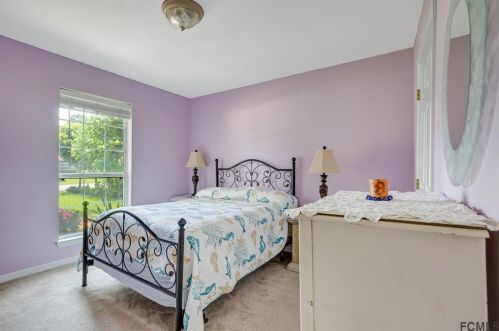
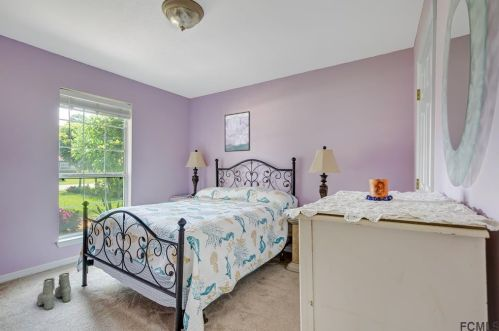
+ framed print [224,110,251,153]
+ boots [36,272,72,311]
